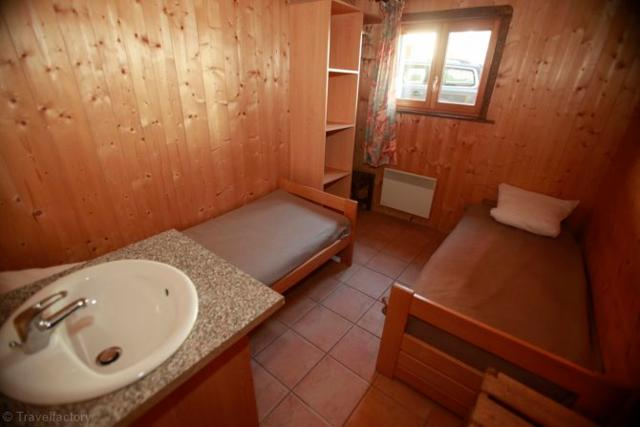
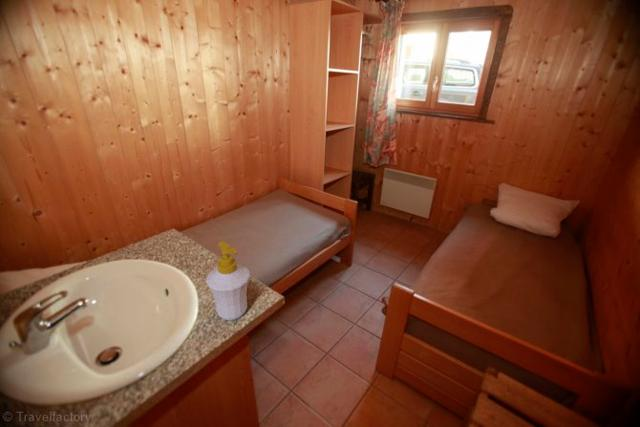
+ soap bottle [205,241,251,321]
